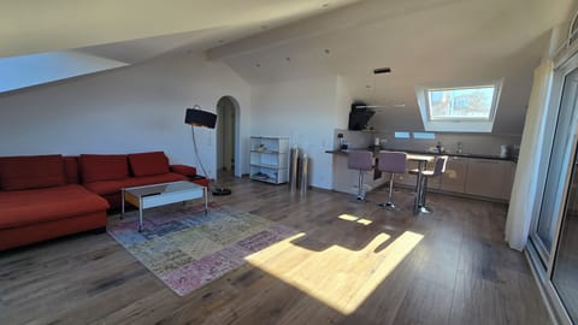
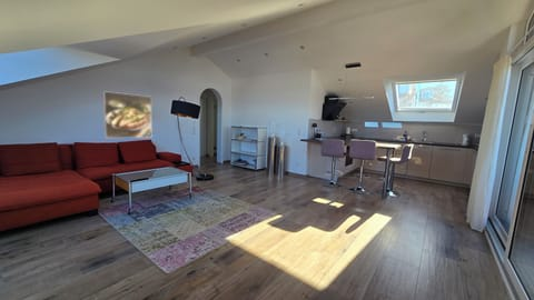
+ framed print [102,90,152,139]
